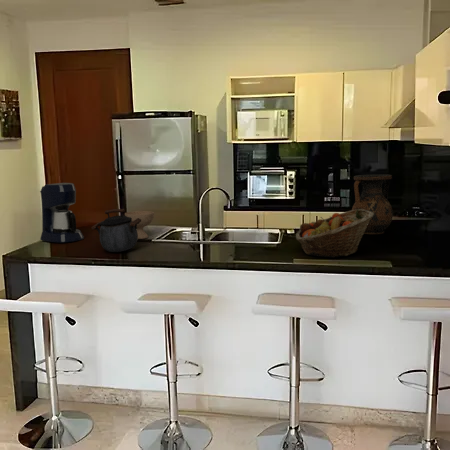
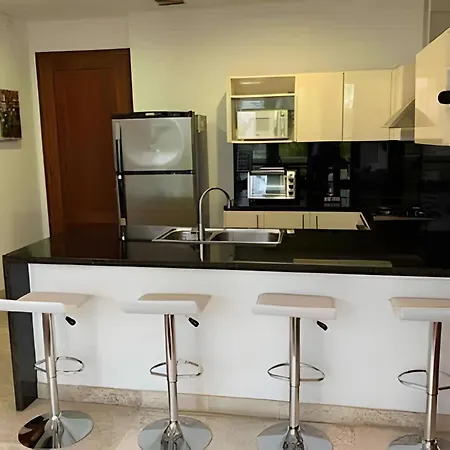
- fruit basket [295,209,374,259]
- bowl [124,210,155,240]
- kettle [91,208,141,253]
- vase [351,173,394,235]
- coffee maker [39,182,85,244]
